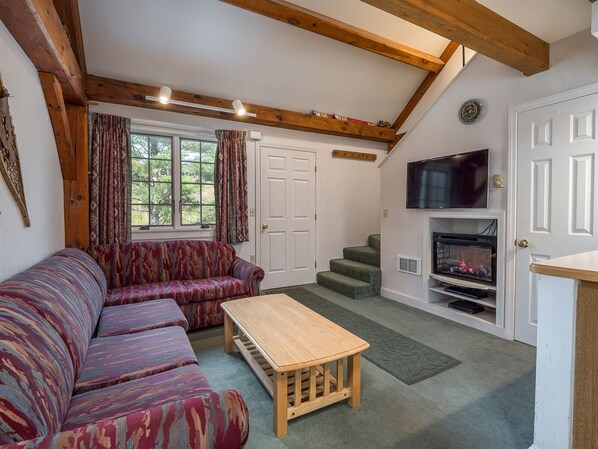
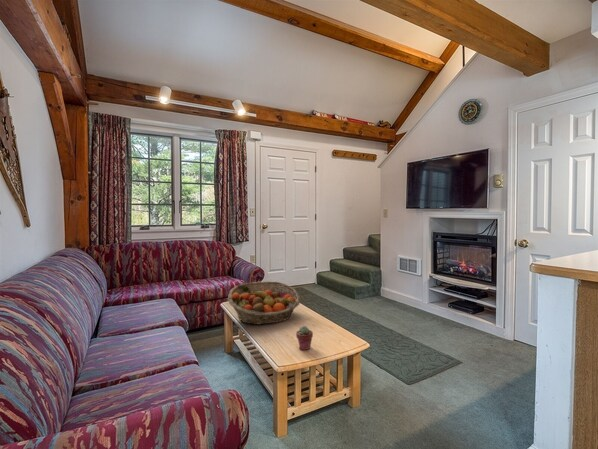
+ fruit basket [227,280,301,326]
+ potted succulent [295,325,314,351]
